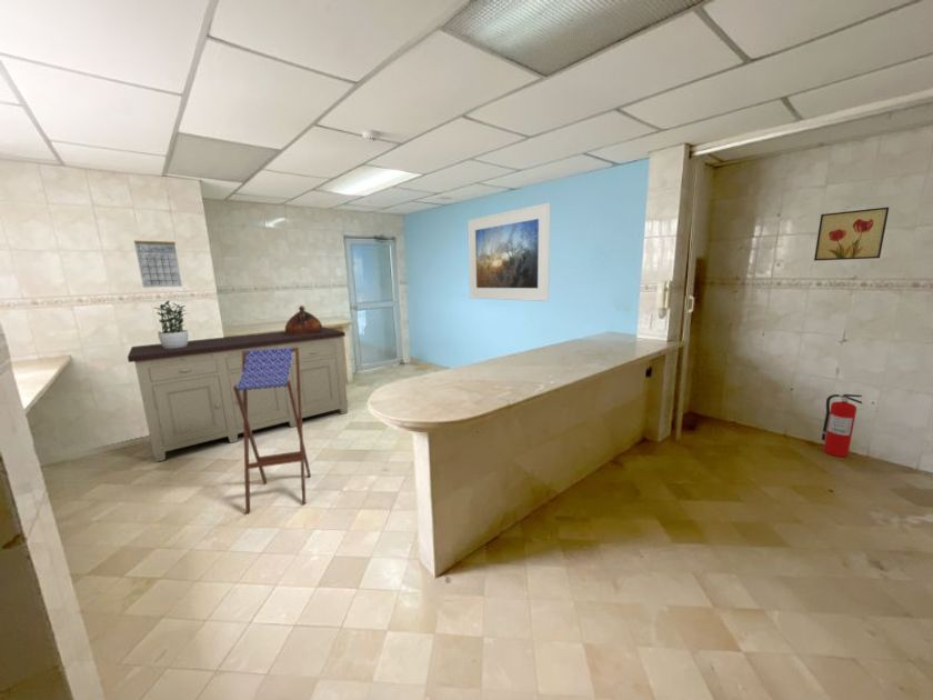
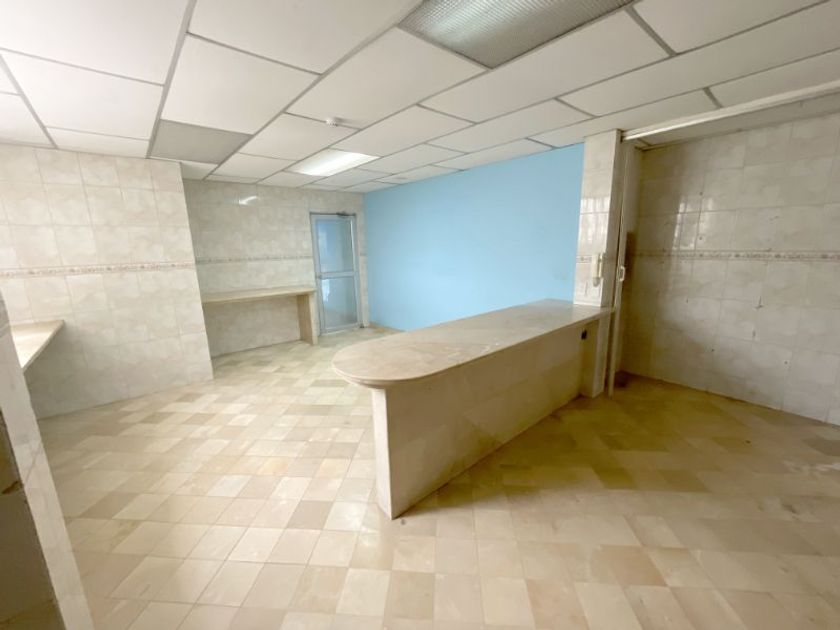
- wall art [813,206,890,262]
- fire extinguisher [821,393,863,458]
- sideboard [127,326,349,463]
- calendar [133,230,183,289]
- stool [233,348,312,514]
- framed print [466,201,551,302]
- ceramic jug [284,304,323,336]
- potted plant [152,300,190,348]
